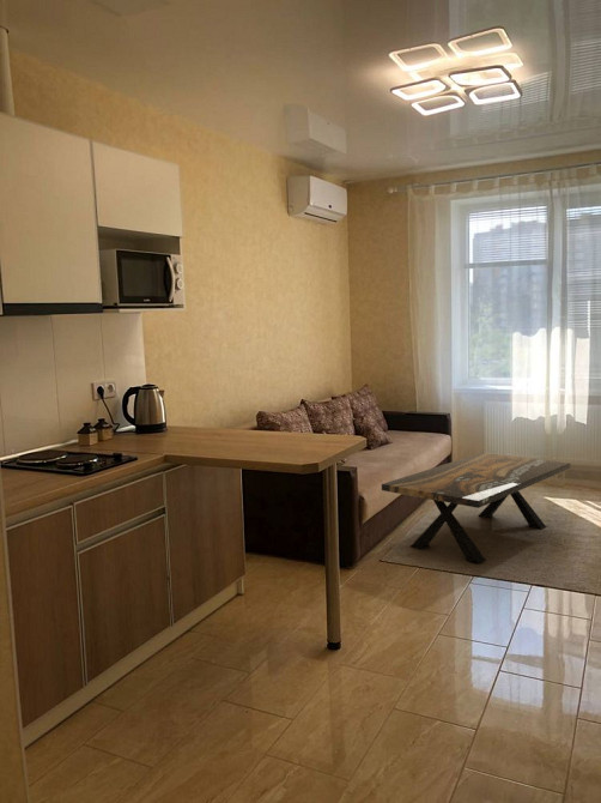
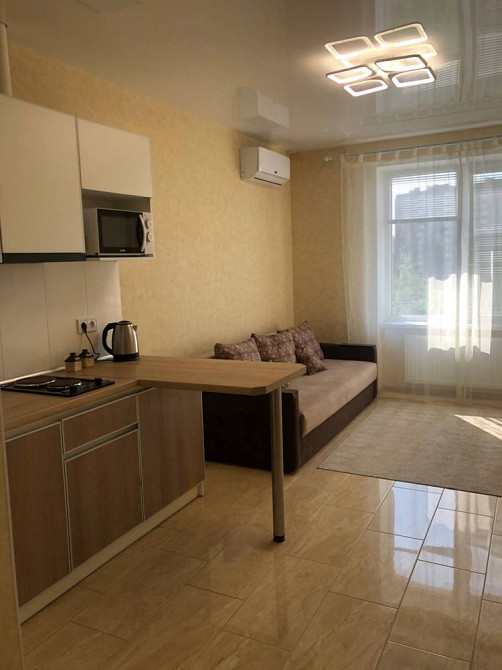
- coffee table [381,452,571,564]
